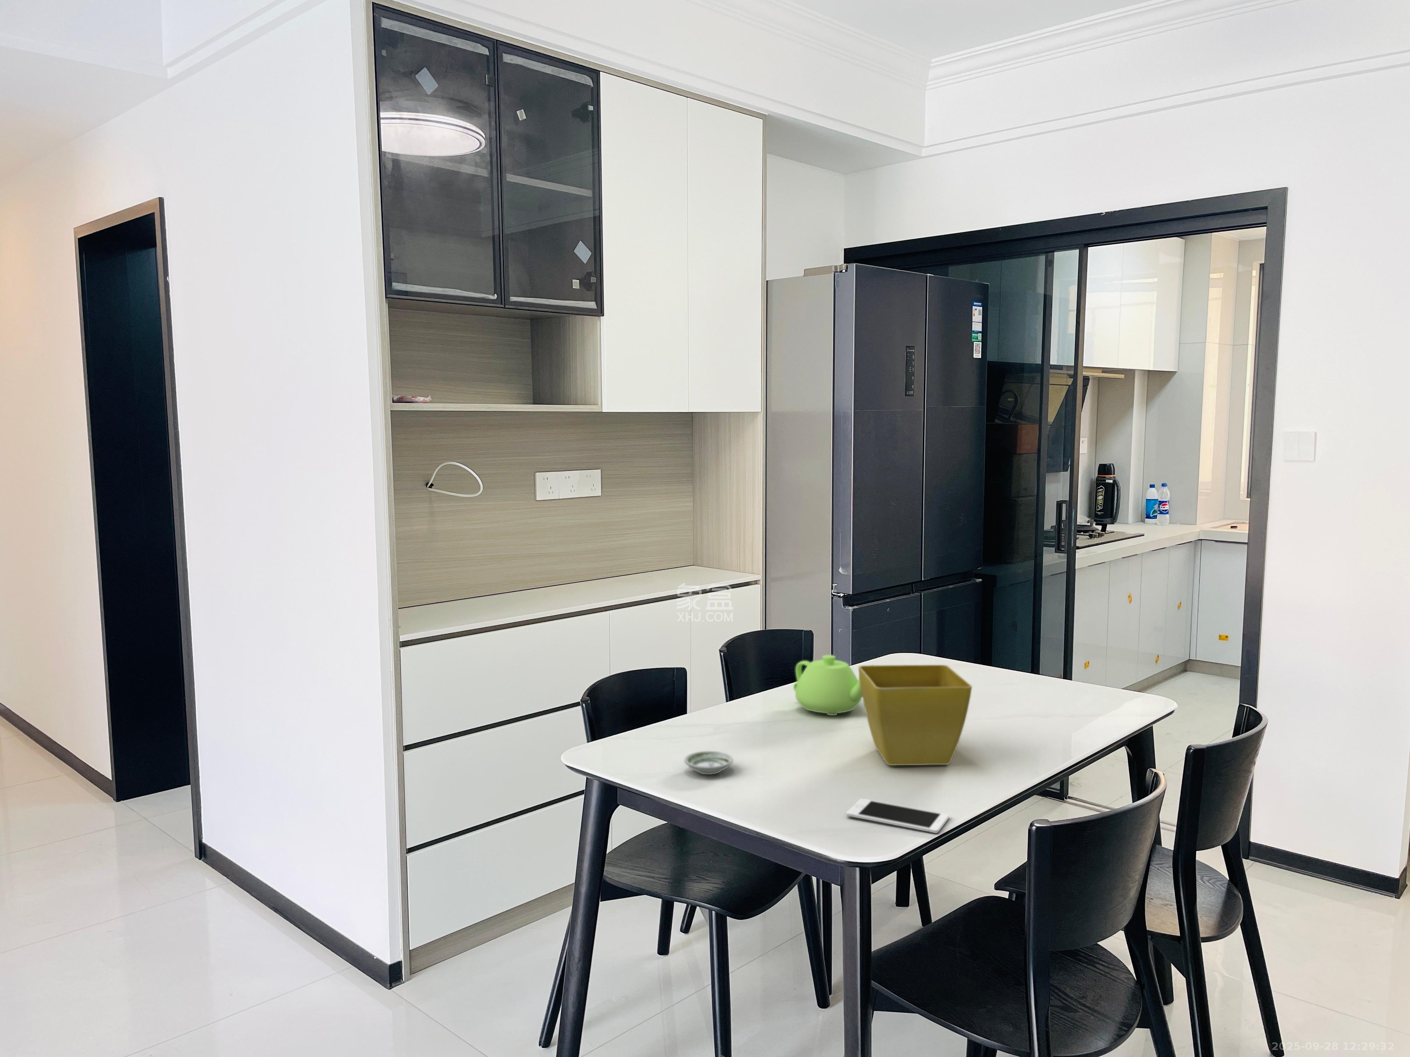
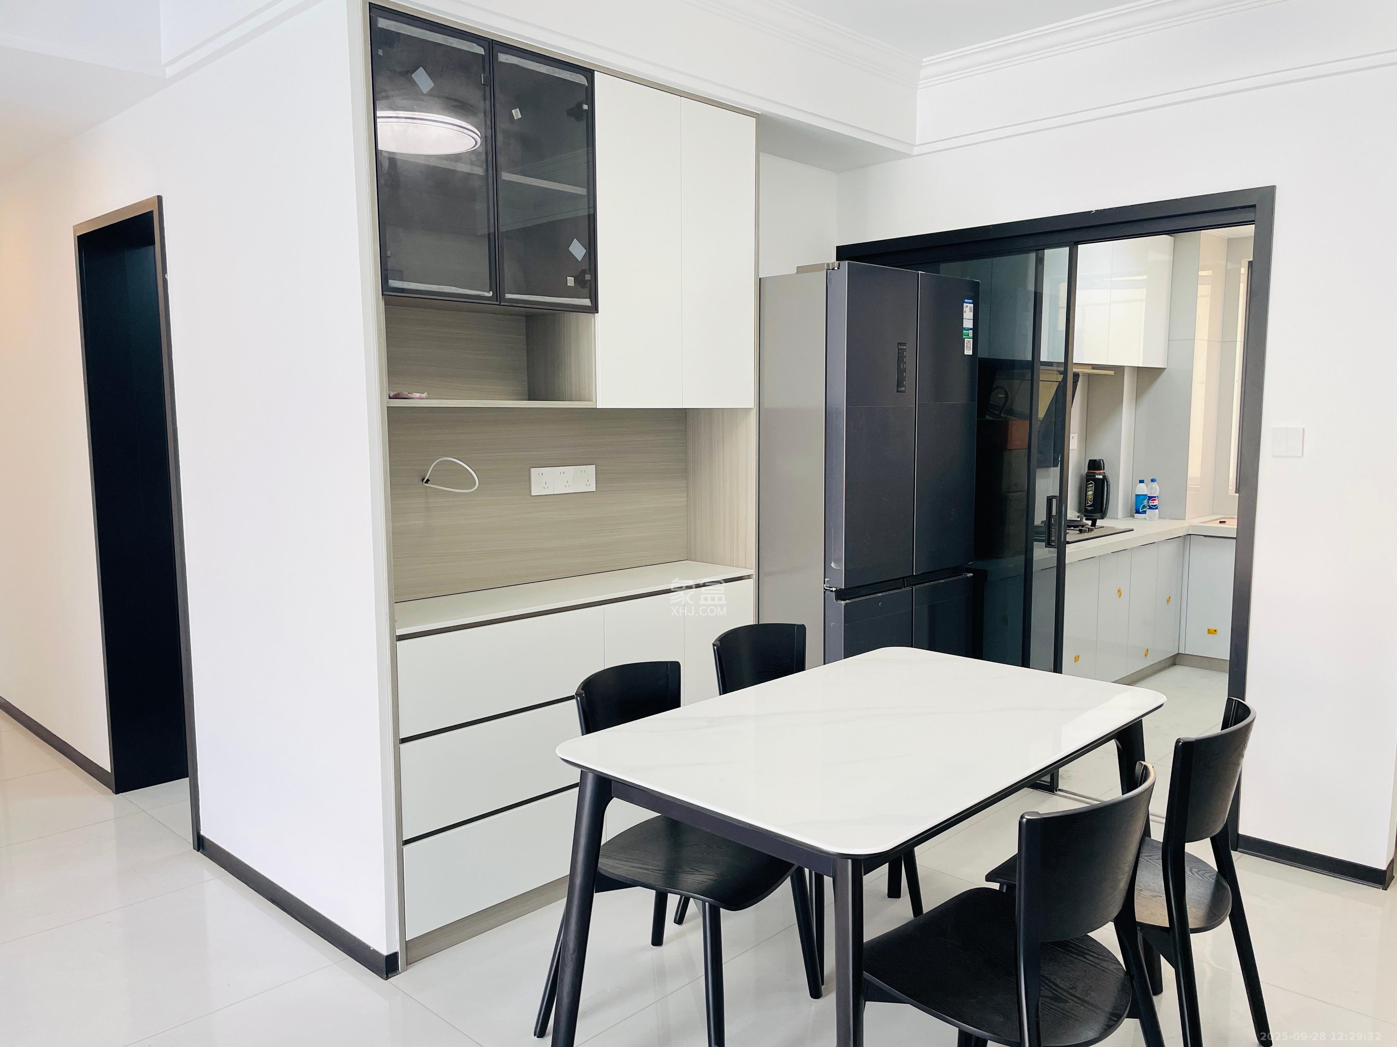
- cell phone [846,798,949,834]
- teapot [793,655,874,716]
- saucer [684,751,734,775]
- flower pot [858,664,973,766]
